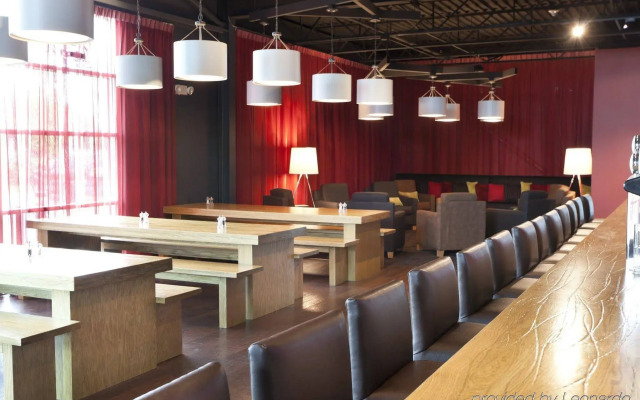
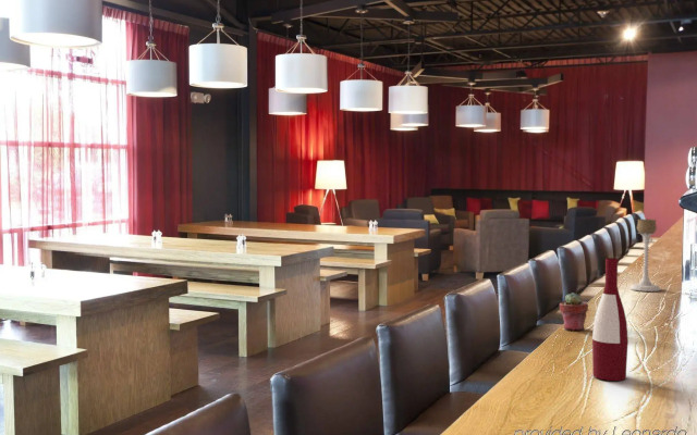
+ alcohol [591,257,629,382]
+ candle holder [629,217,662,293]
+ potted succulent [559,291,589,332]
